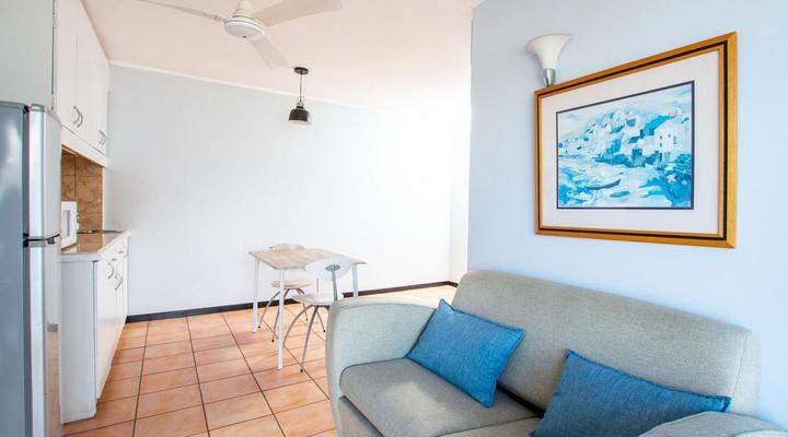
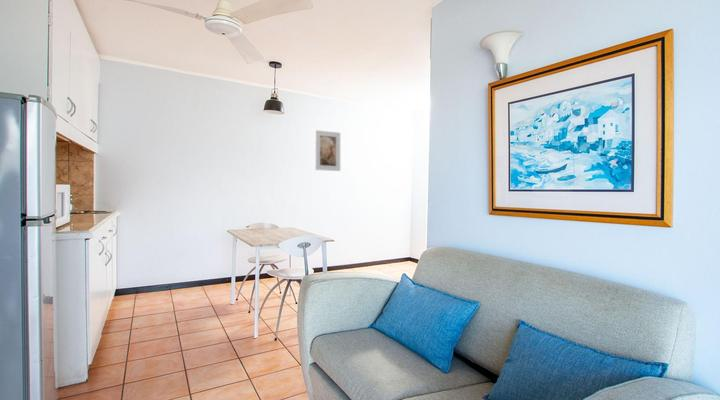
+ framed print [314,129,341,172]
